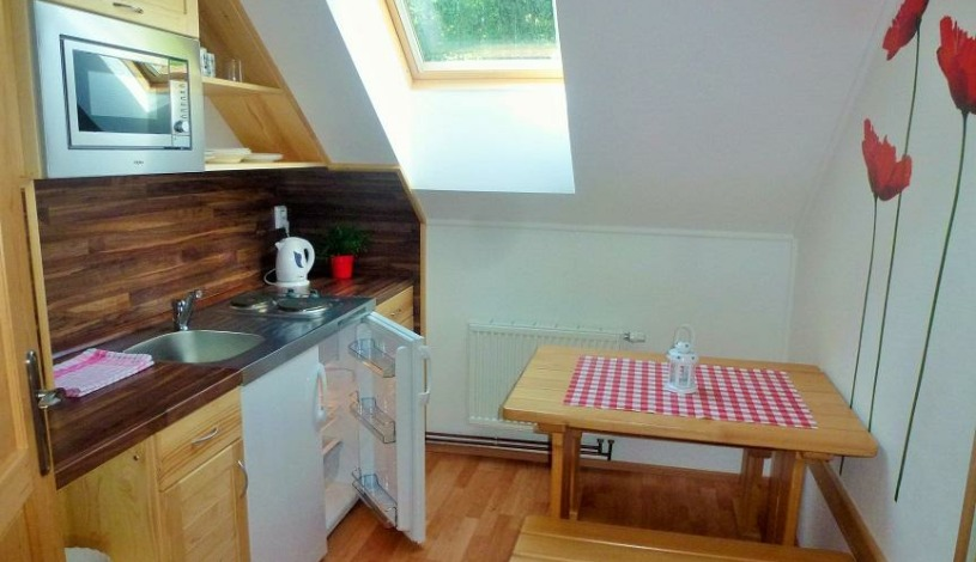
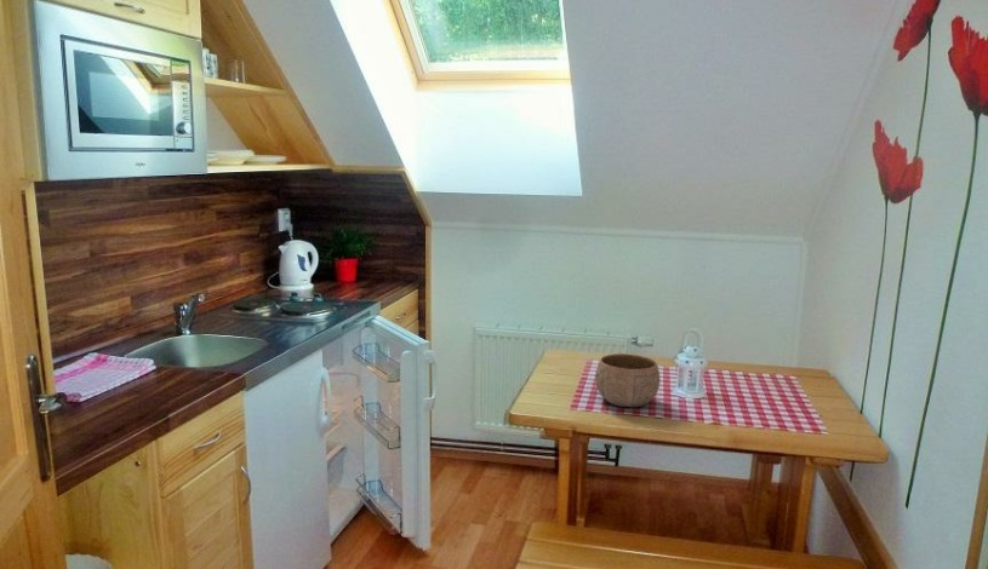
+ bowl [594,352,662,408]
